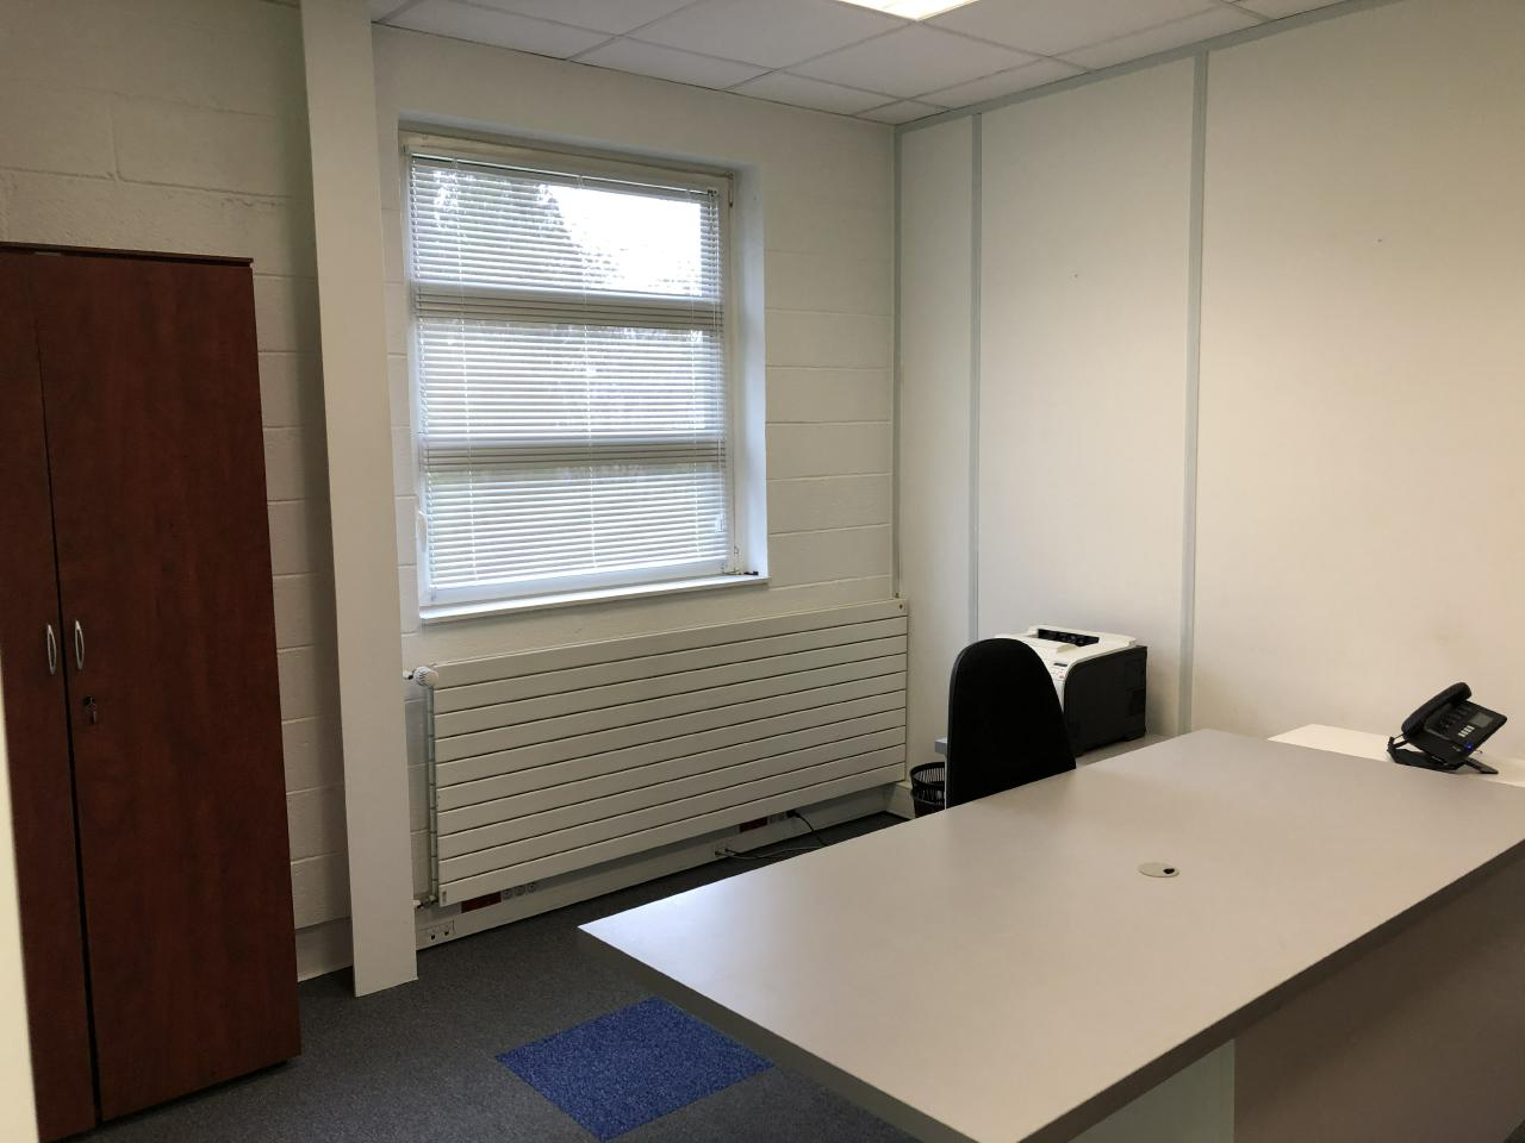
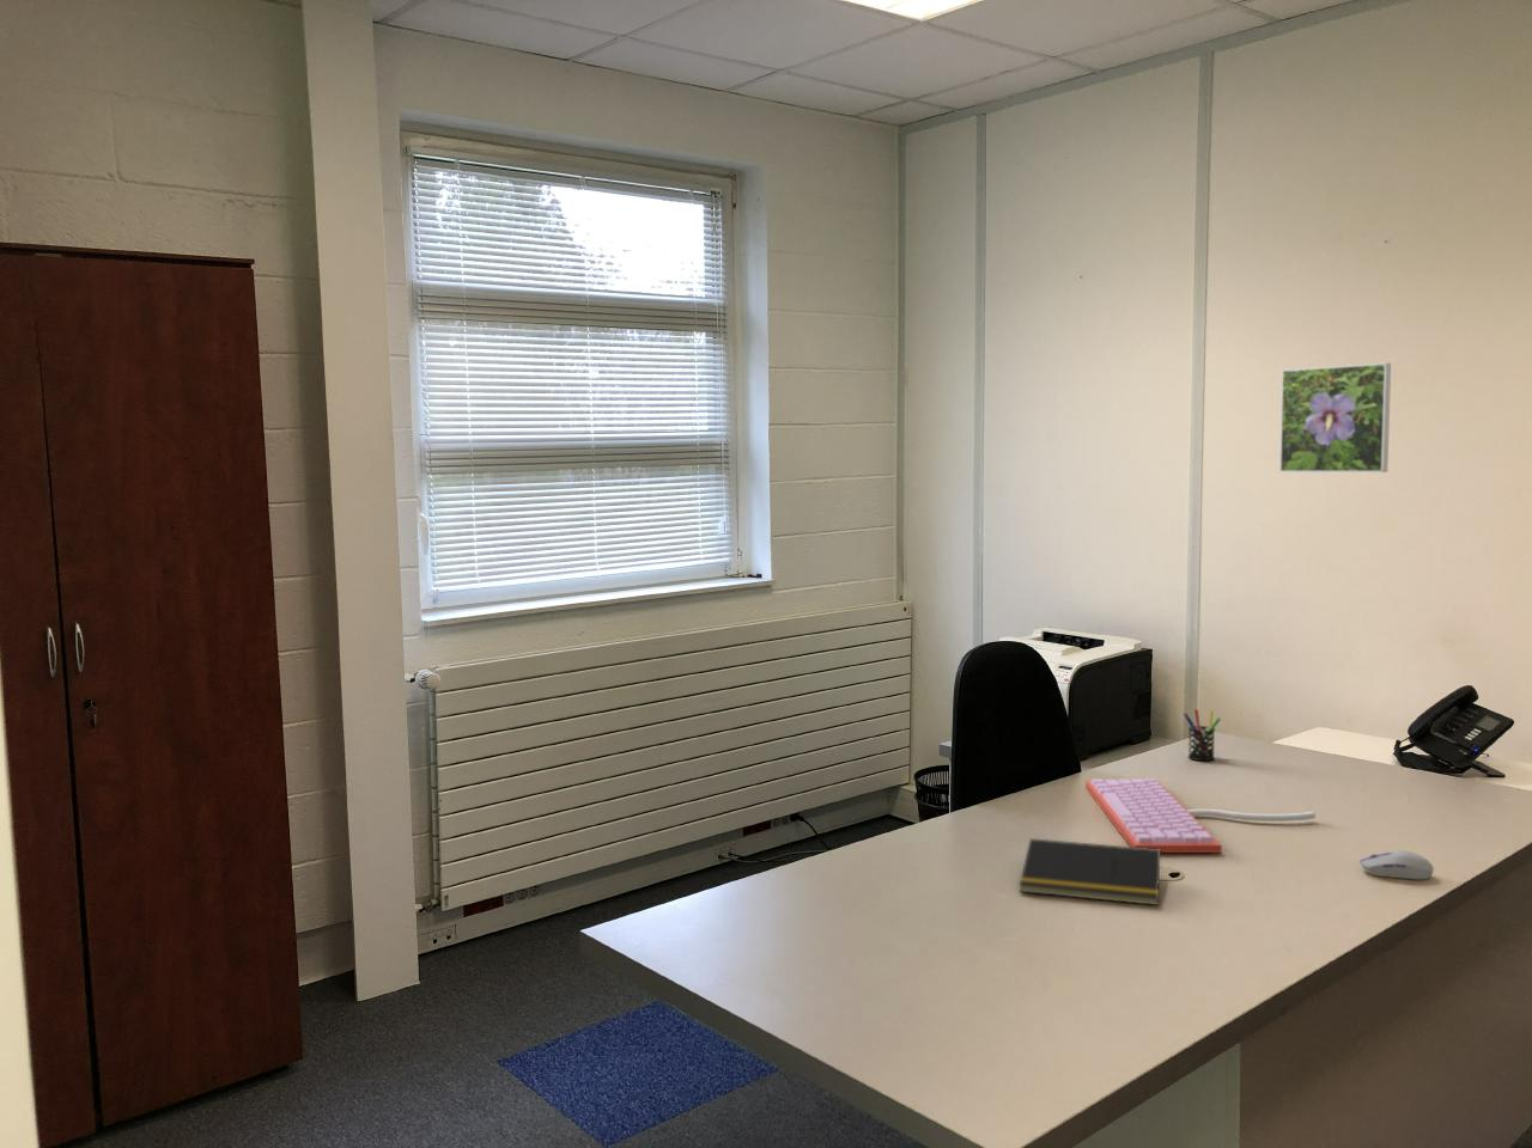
+ computer mouse [1358,849,1435,880]
+ keyboard [1084,778,1316,854]
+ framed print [1279,362,1392,474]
+ pen holder [1182,708,1222,762]
+ notepad [1018,837,1160,907]
